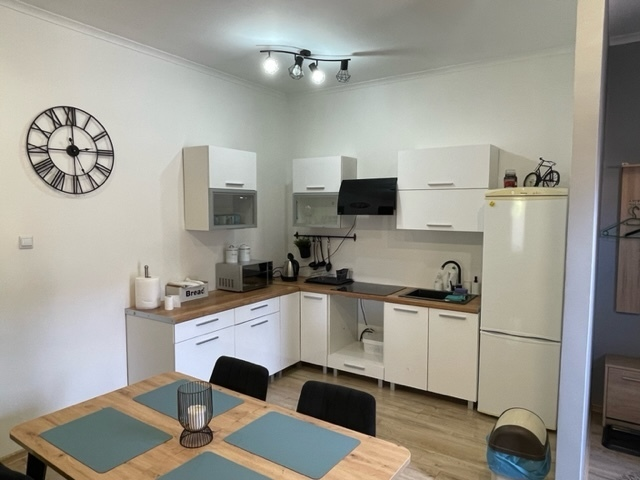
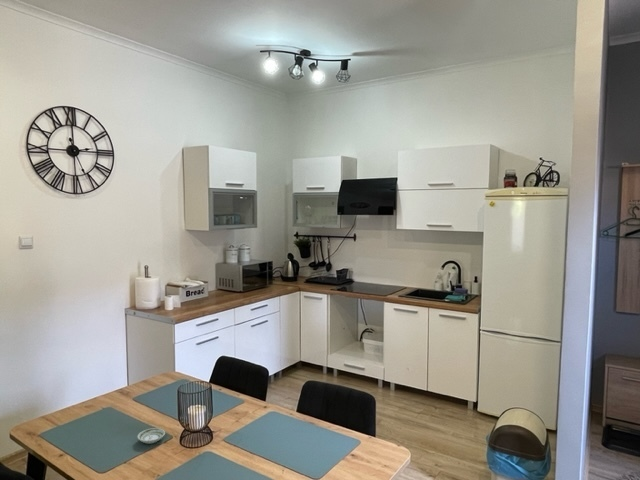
+ saucer [136,427,166,445]
